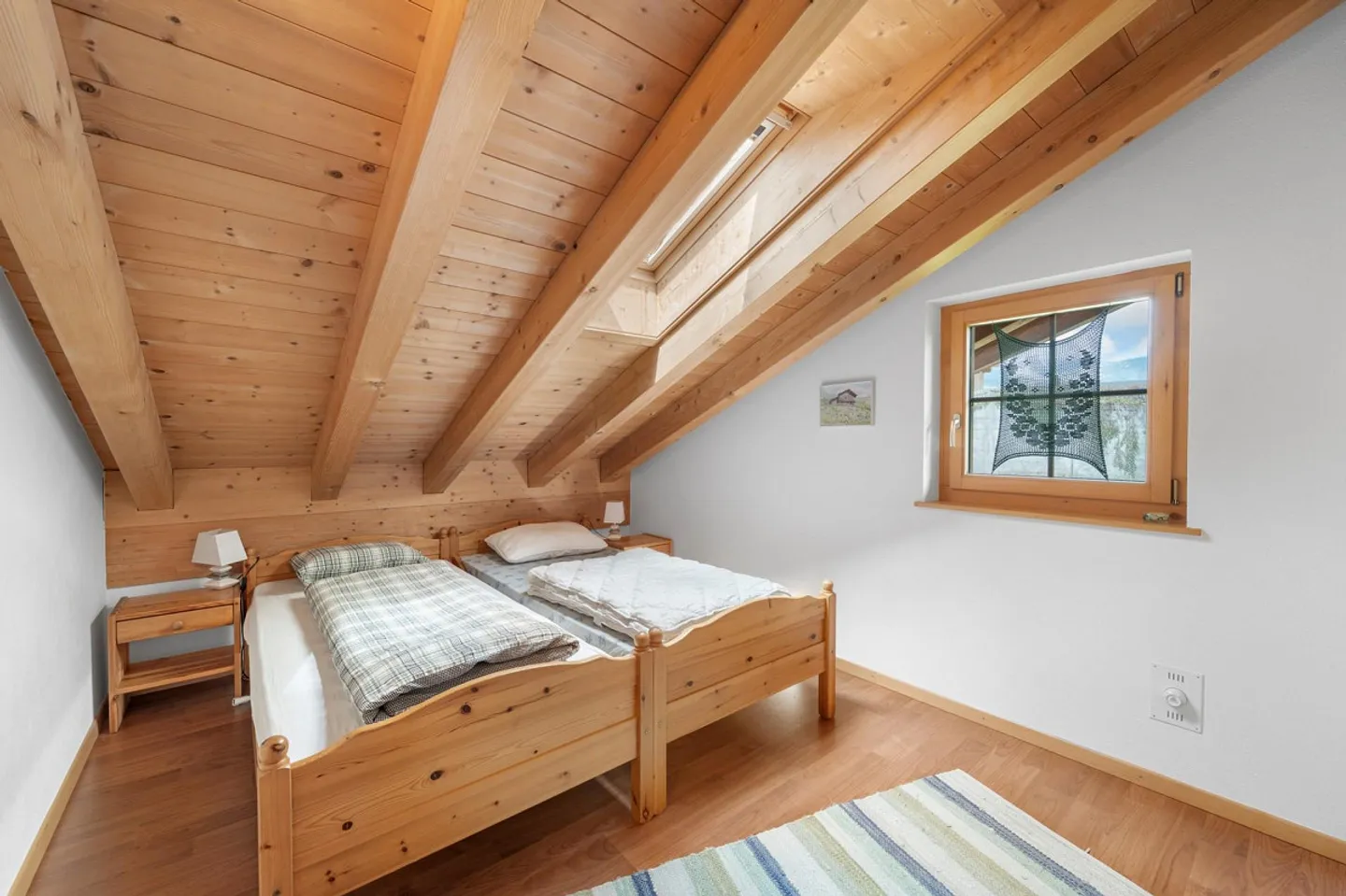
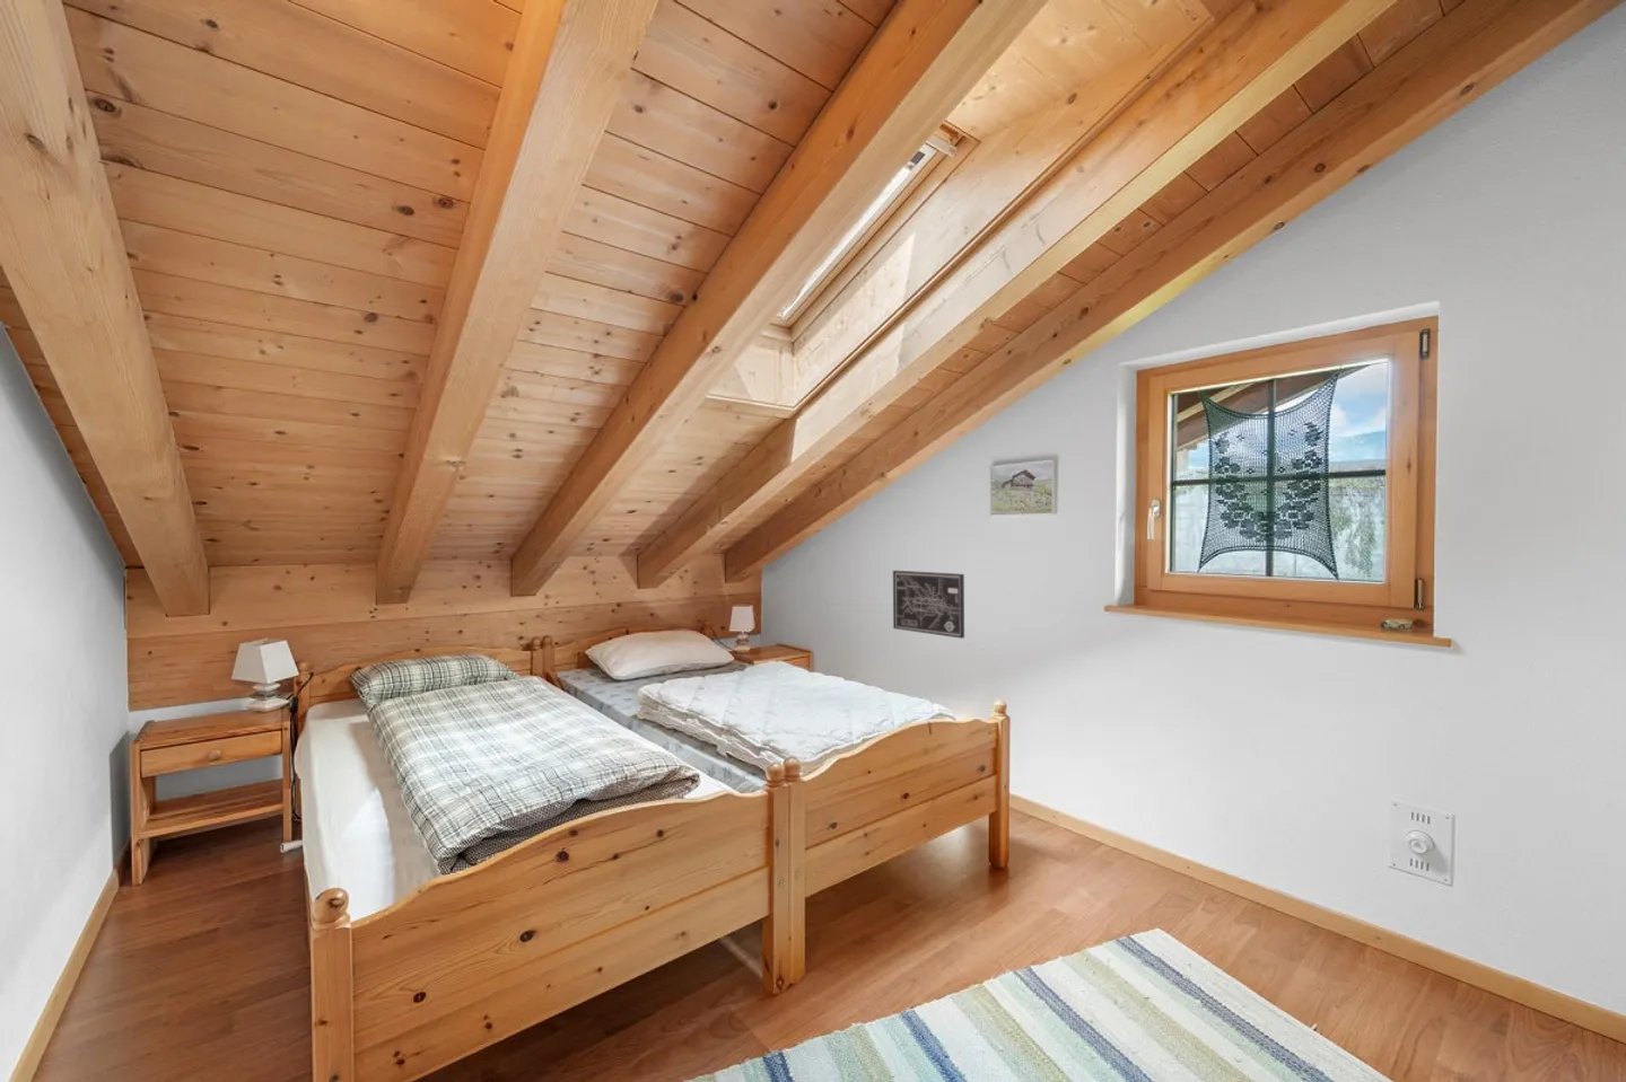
+ wall art [892,570,965,640]
